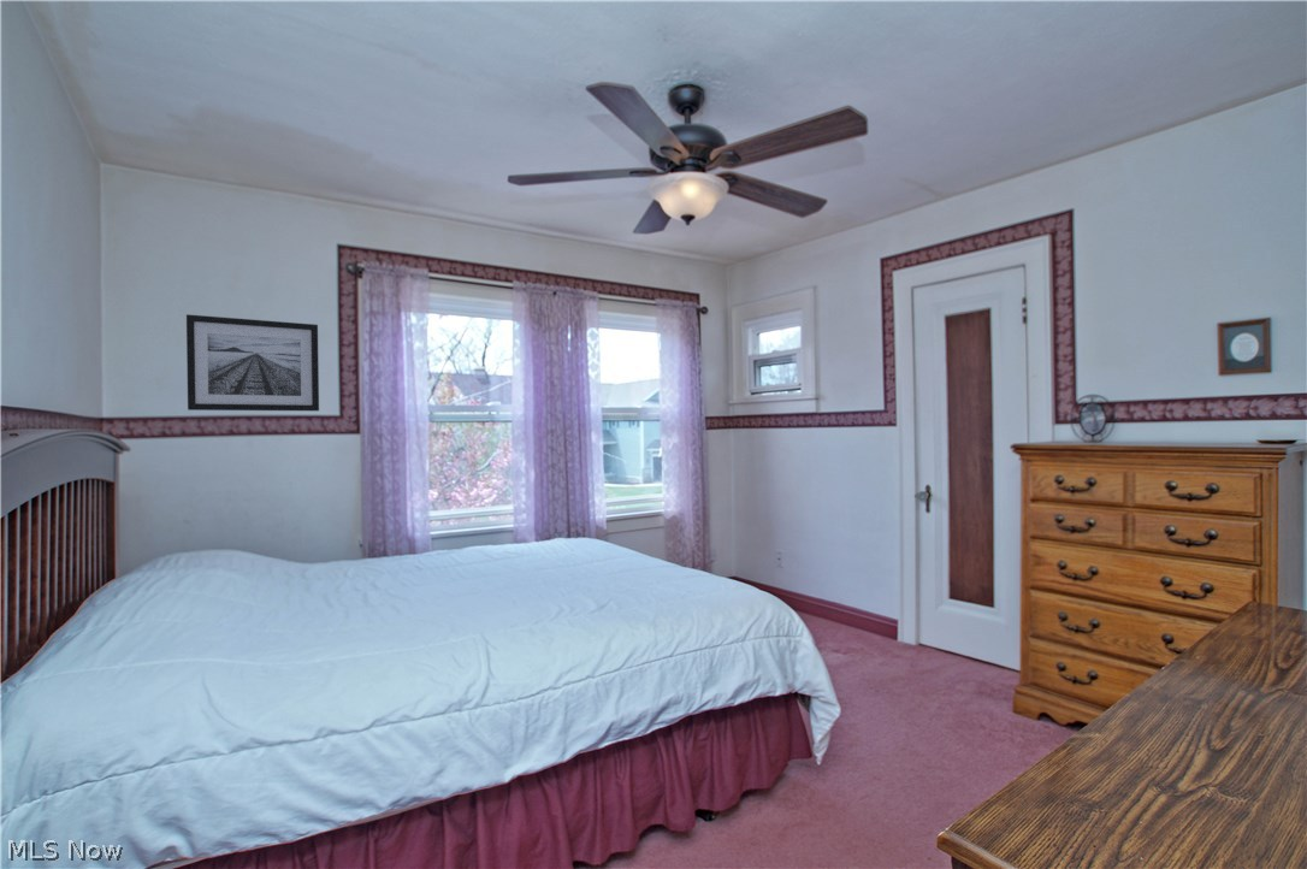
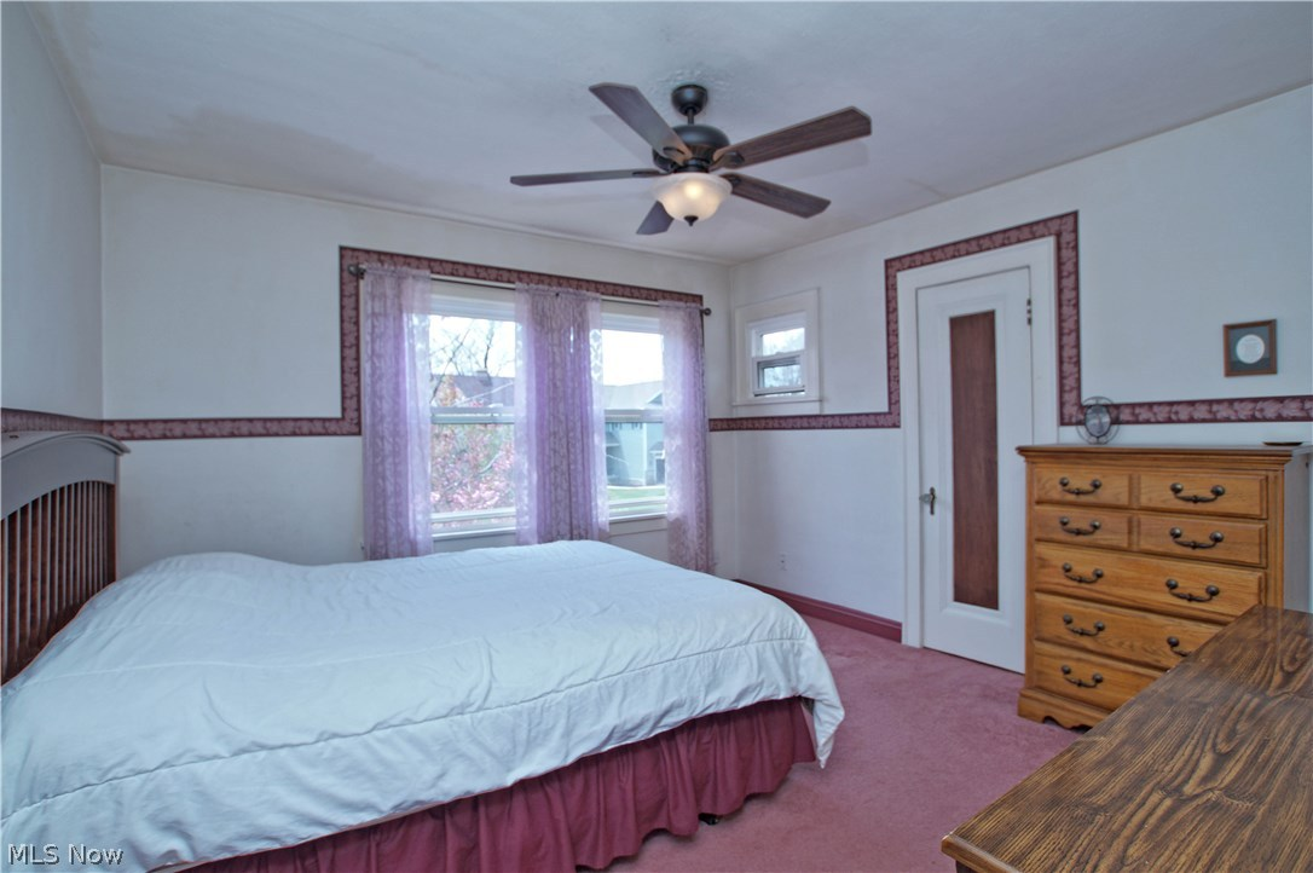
- wall art [185,313,320,412]
